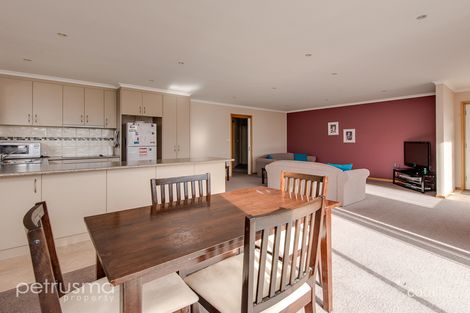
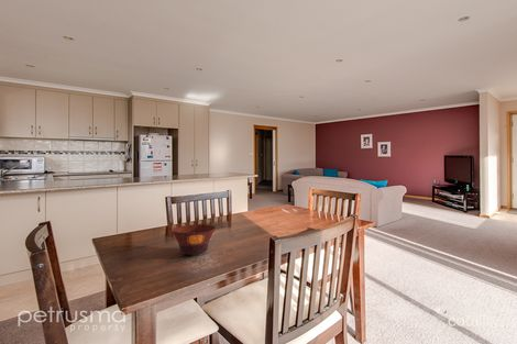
+ bowl [170,223,217,256]
